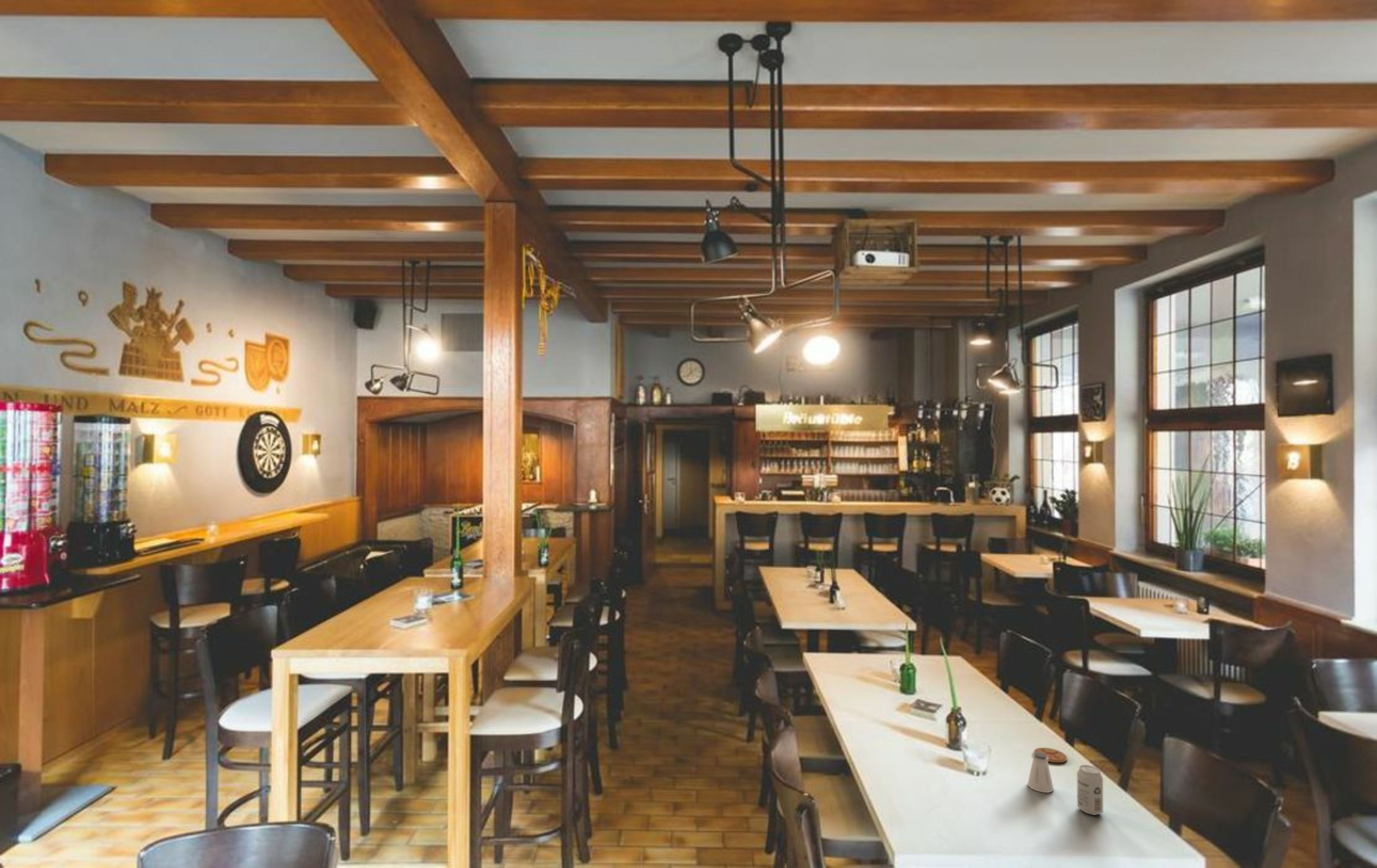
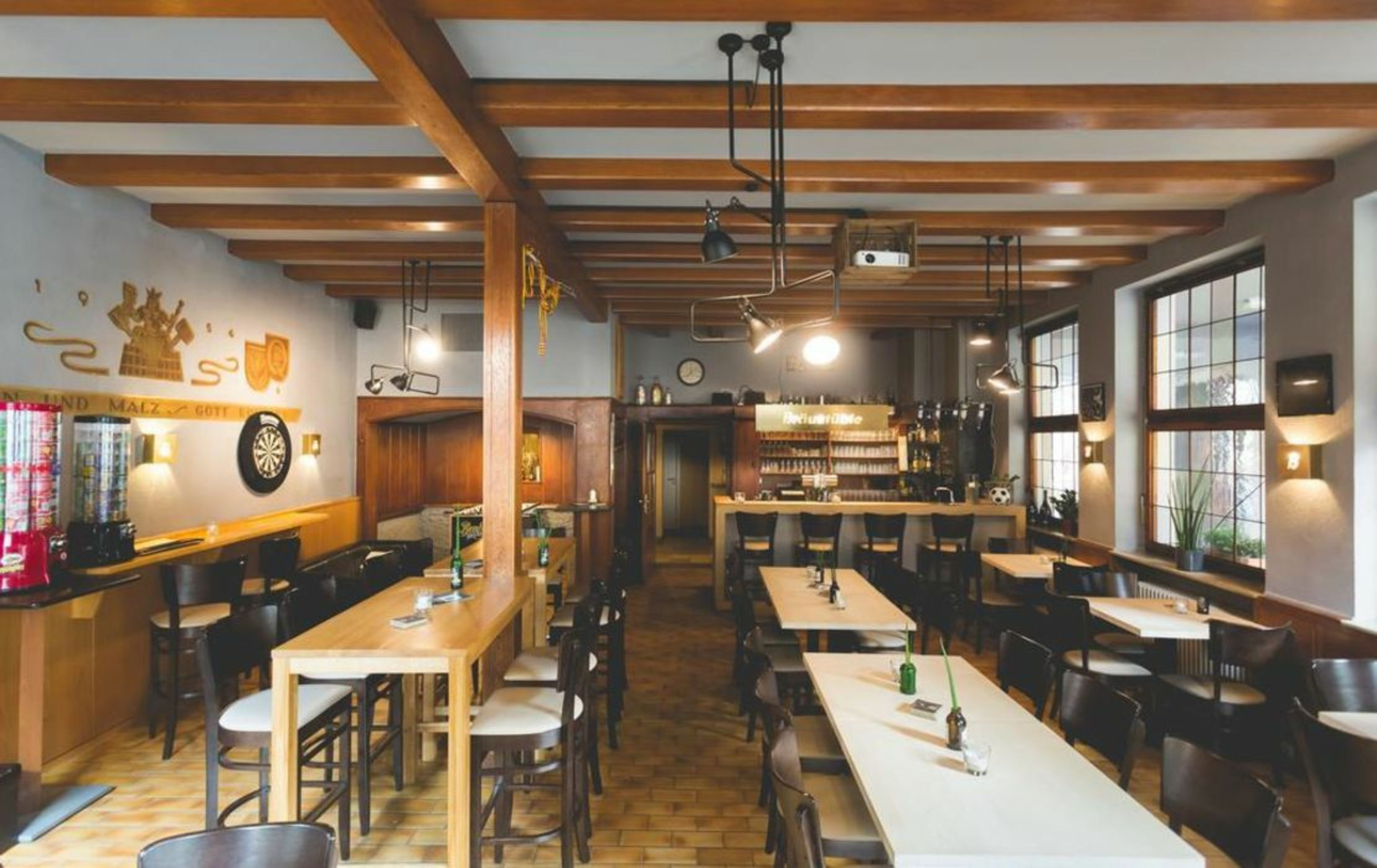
- coaster [1033,747,1067,763]
- beverage can [1076,764,1104,816]
- saltshaker [1027,752,1054,793]
